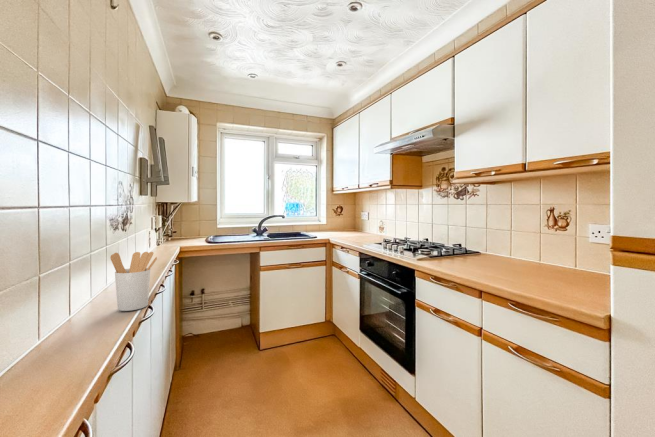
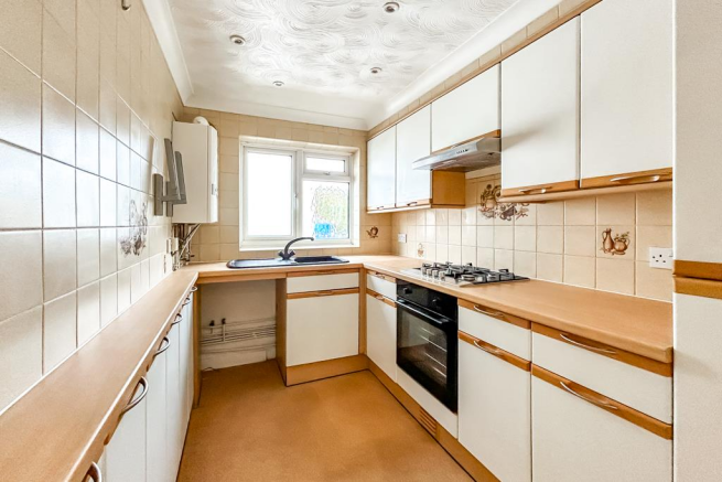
- utensil holder [109,251,158,312]
